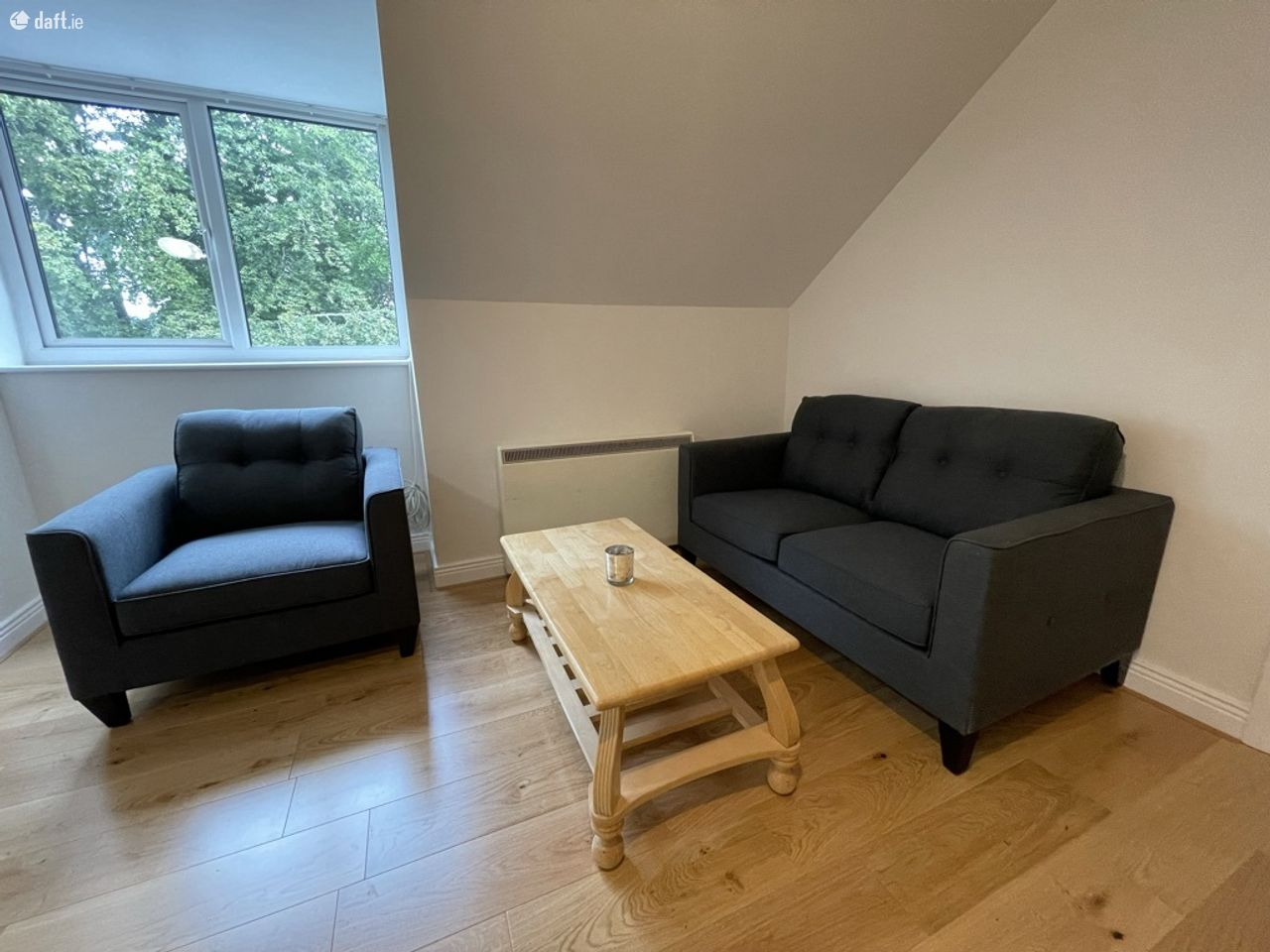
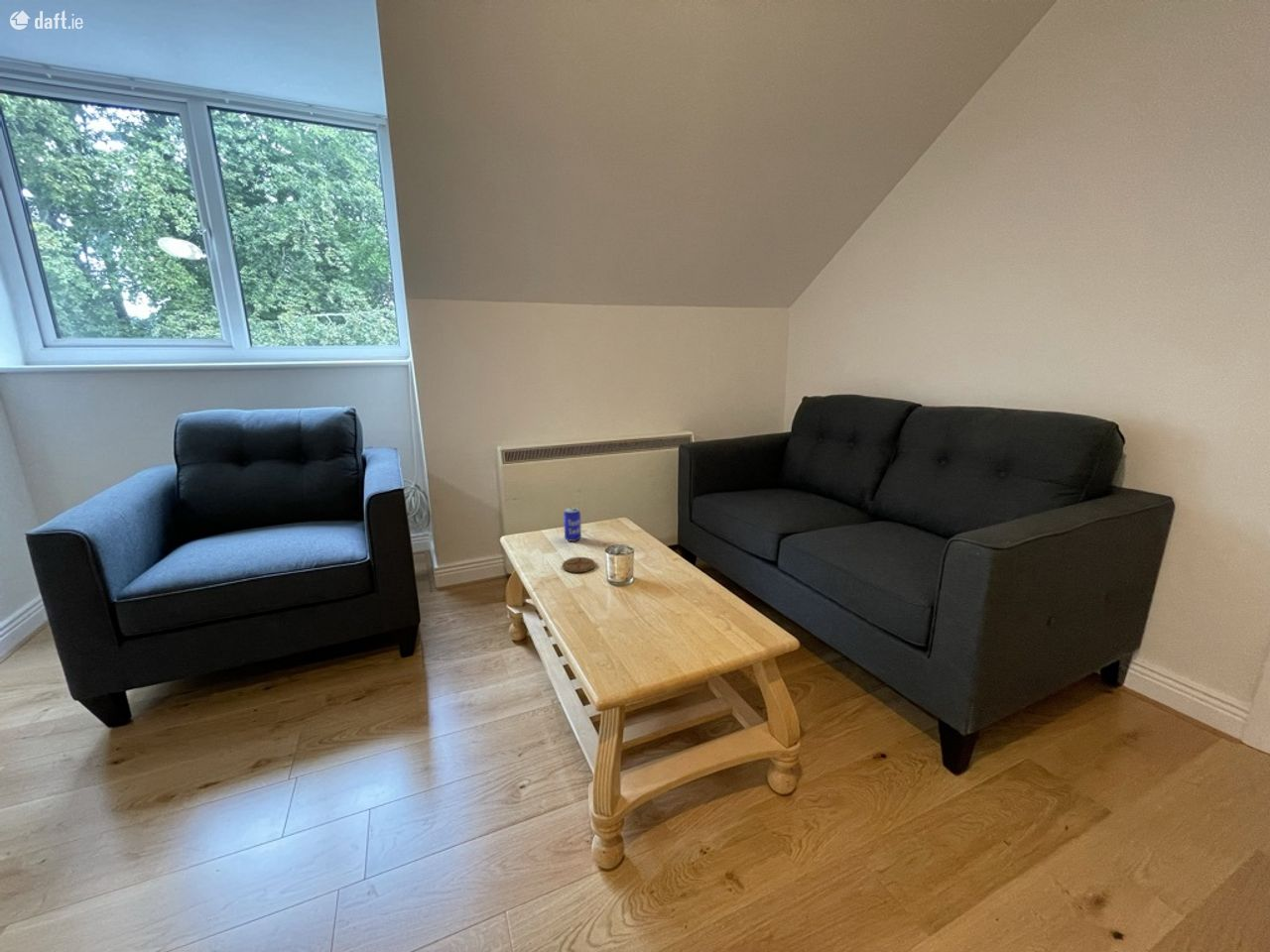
+ coaster [562,556,596,574]
+ beer can [563,505,582,542]
